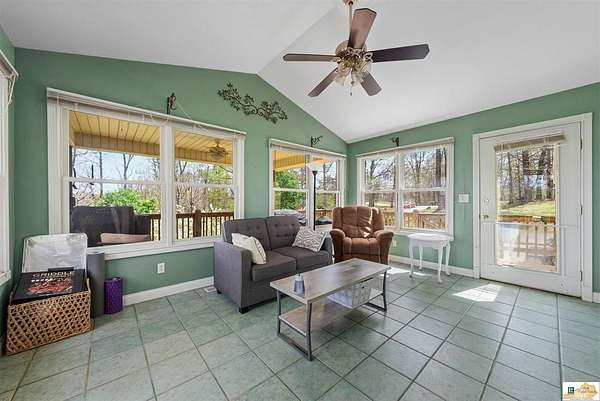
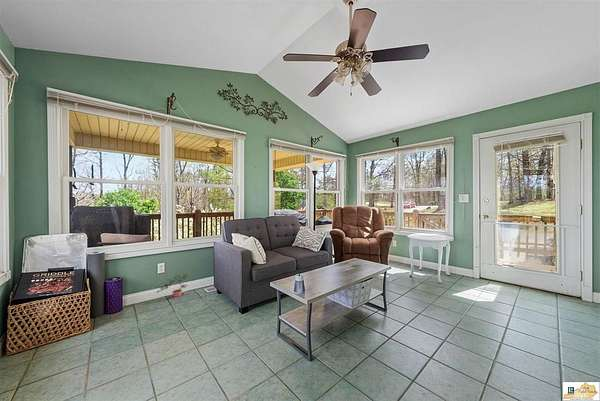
+ potted plant [156,273,188,300]
